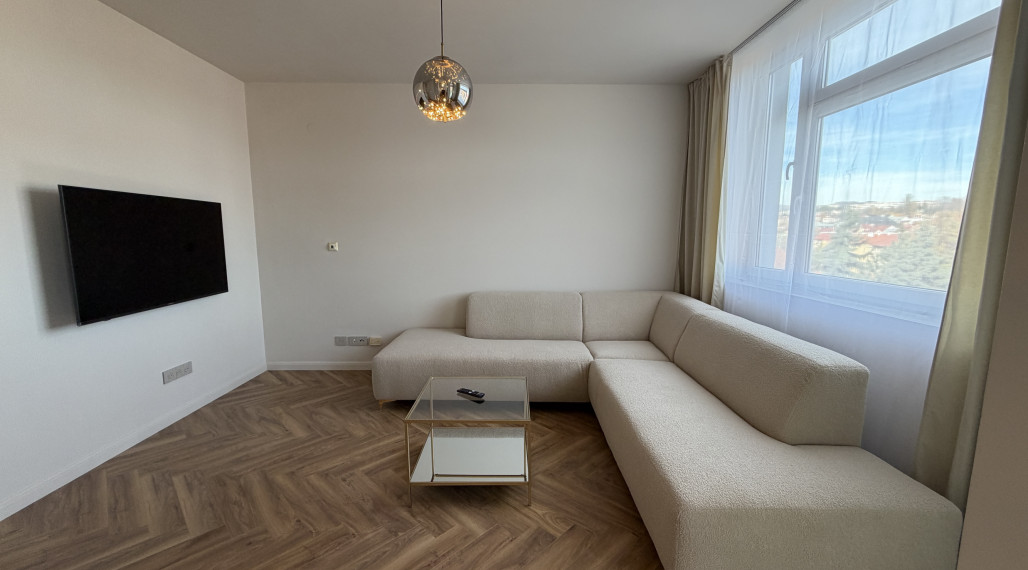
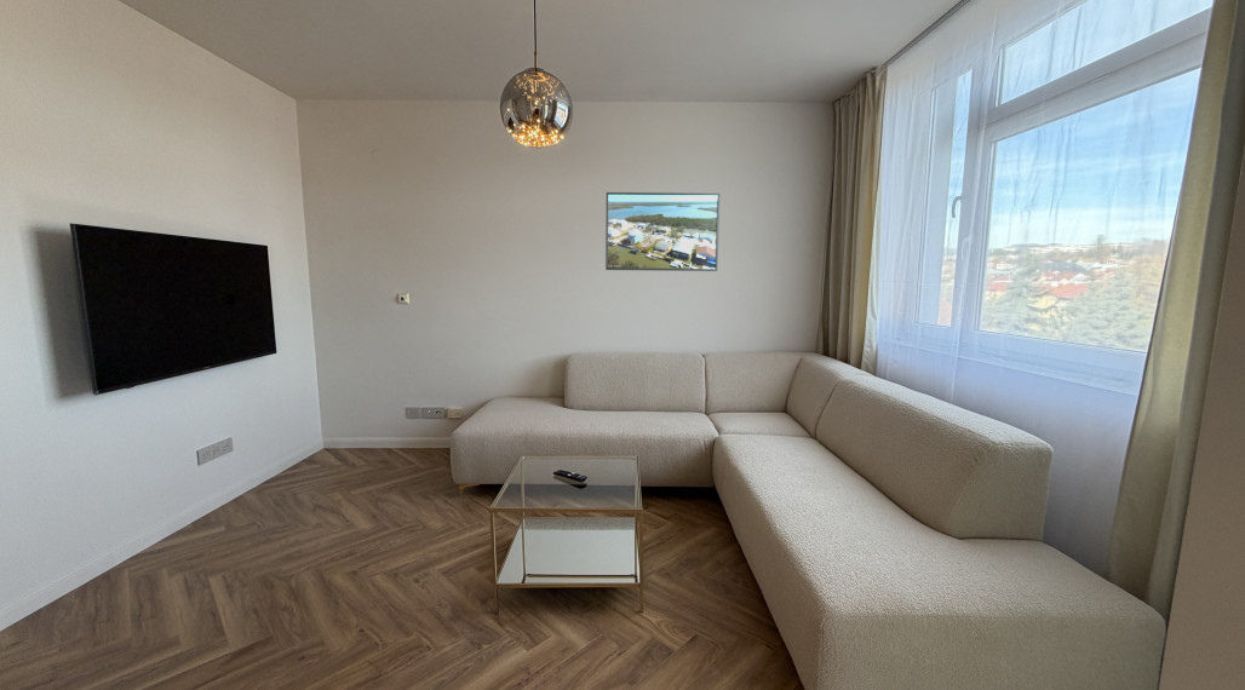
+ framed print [604,191,721,272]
